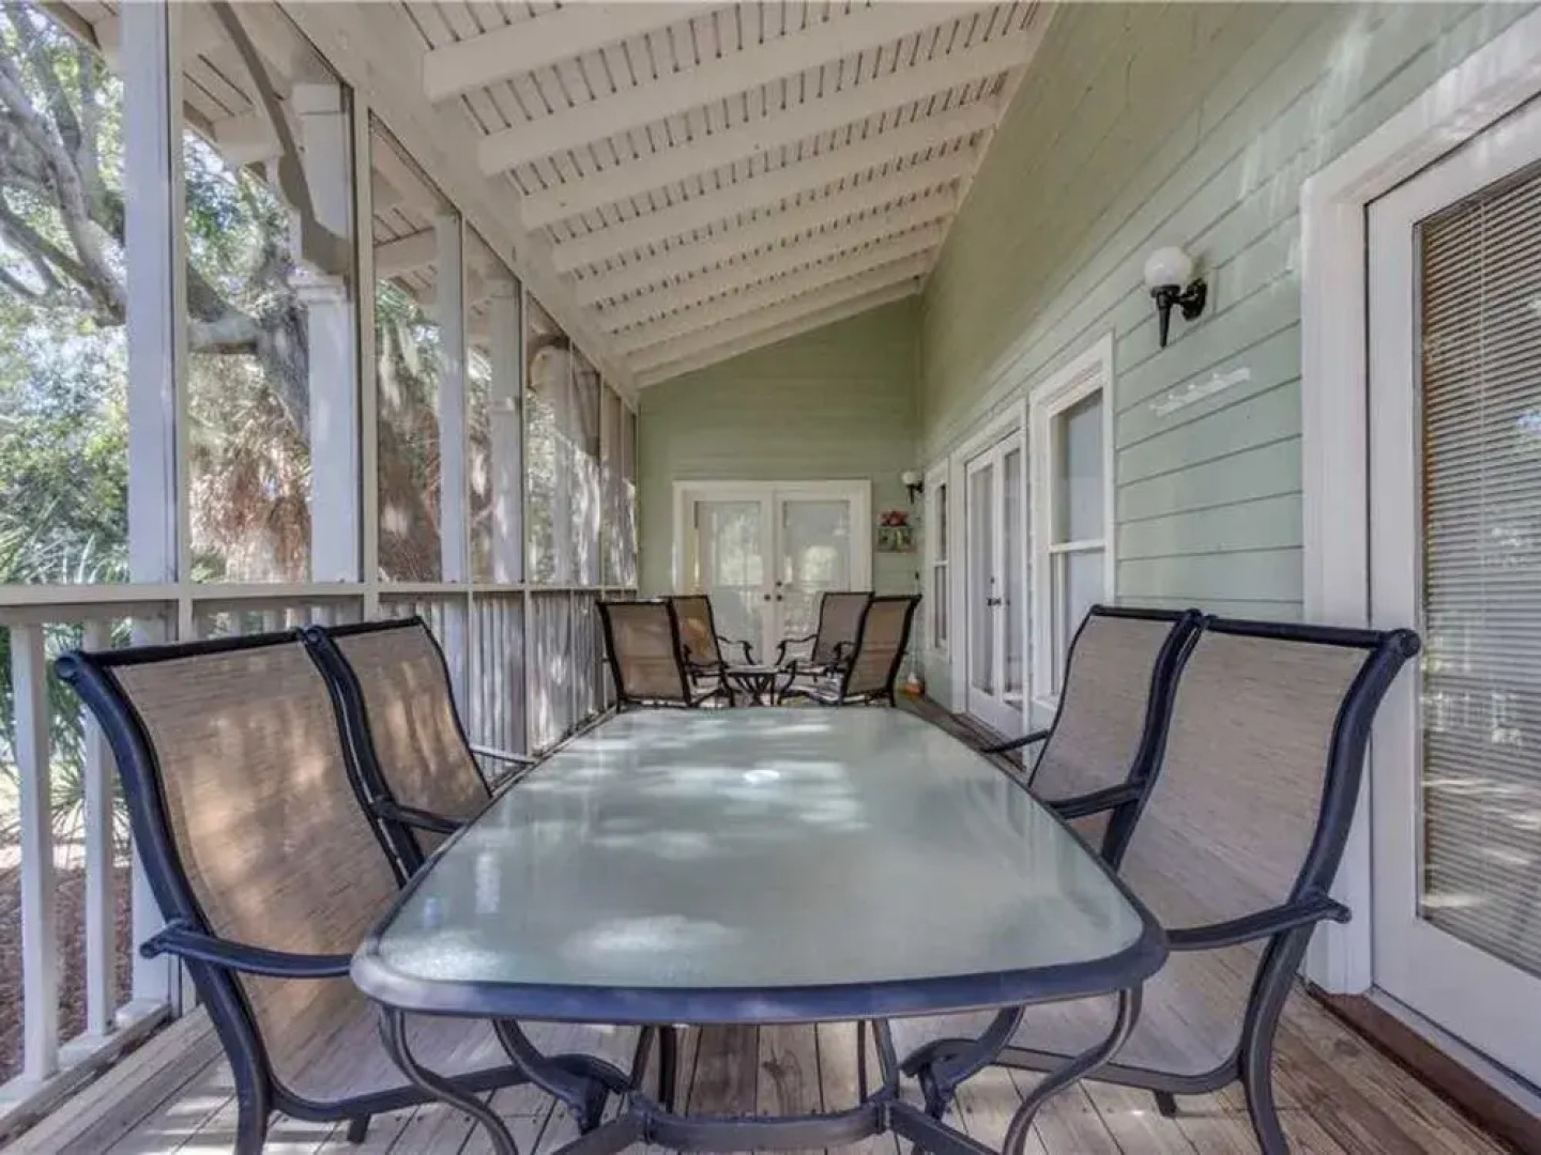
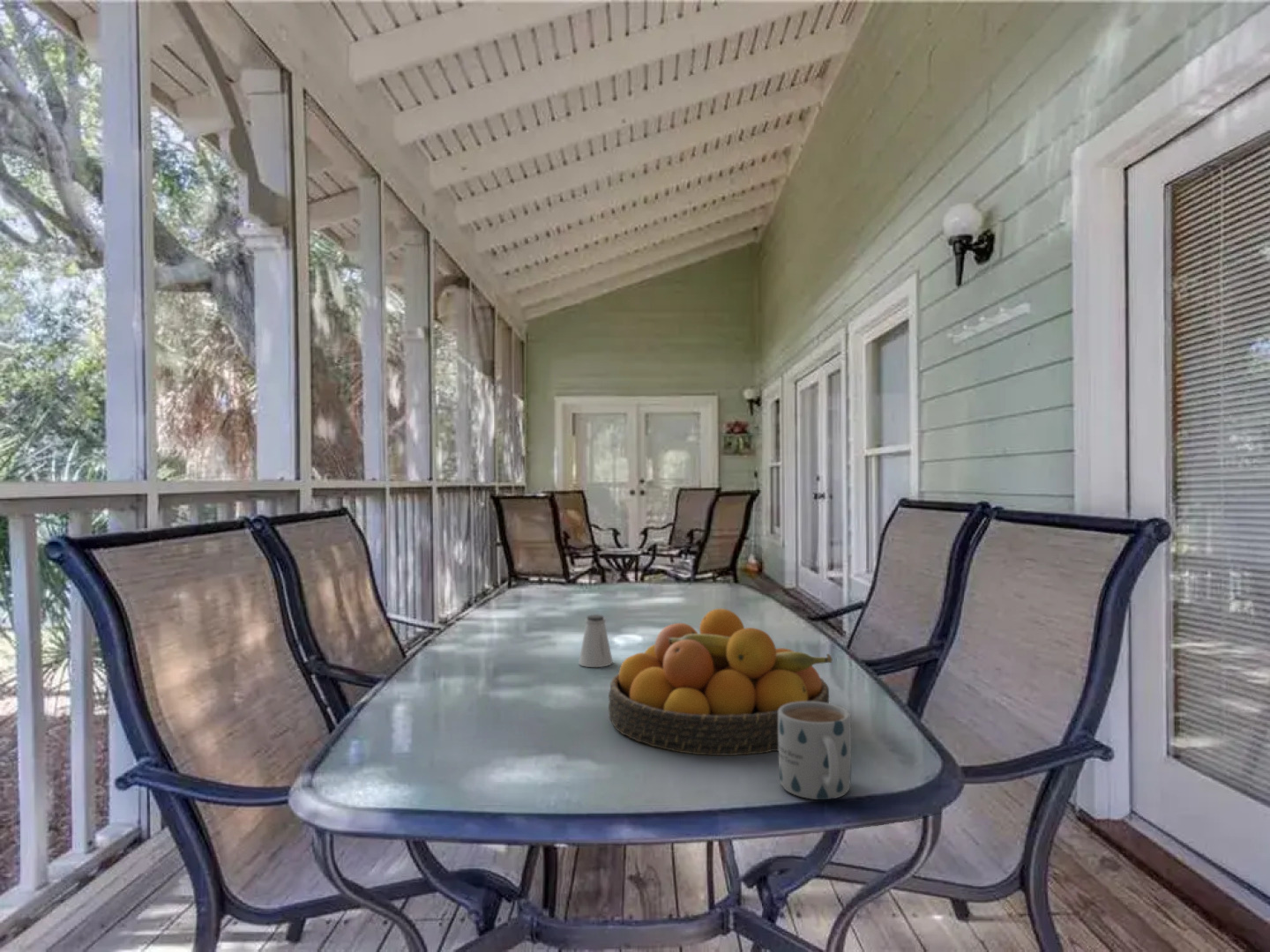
+ saltshaker [578,614,614,668]
+ mug [778,702,852,800]
+ fruit bowl [608,608,833,756]
